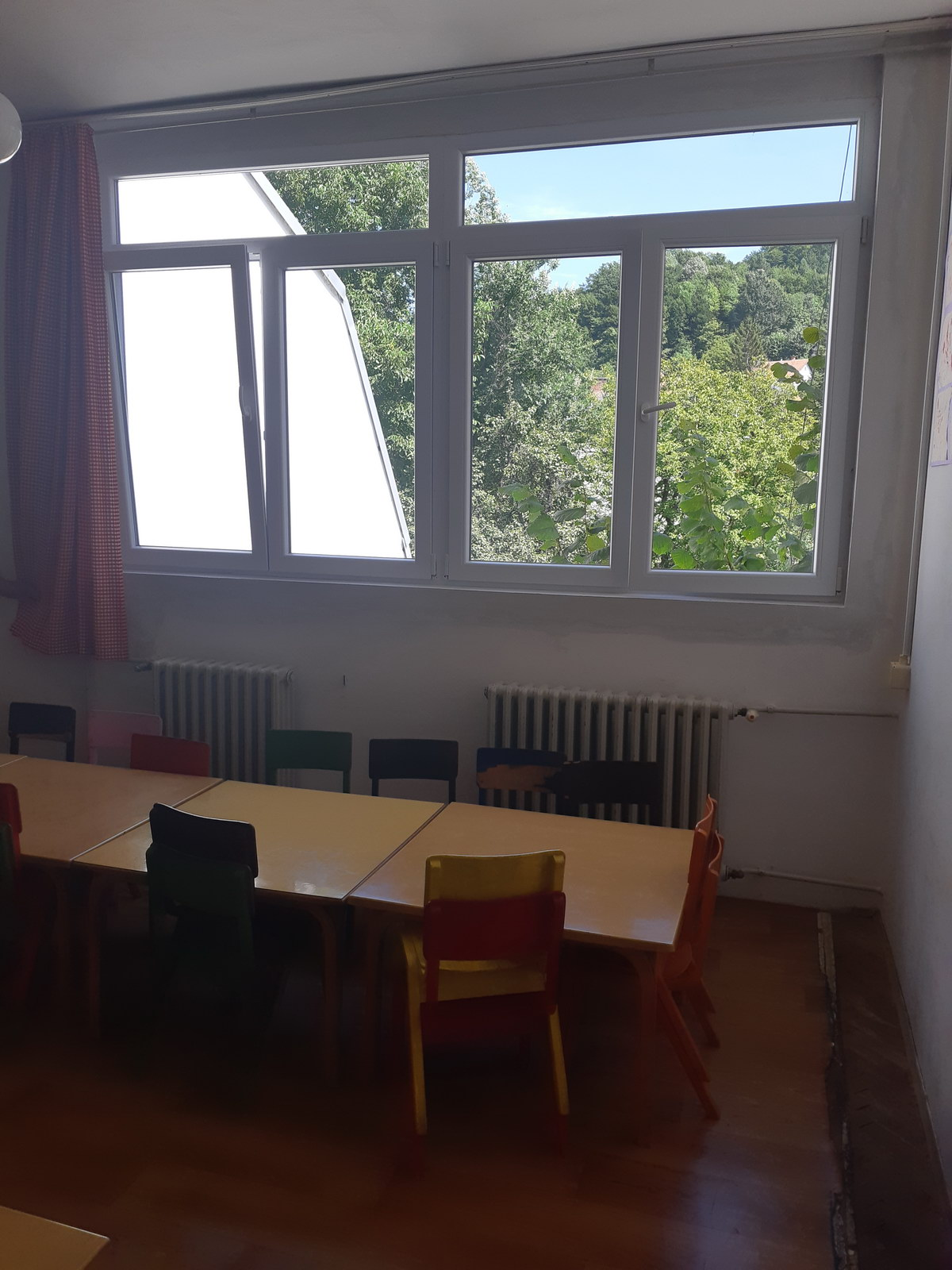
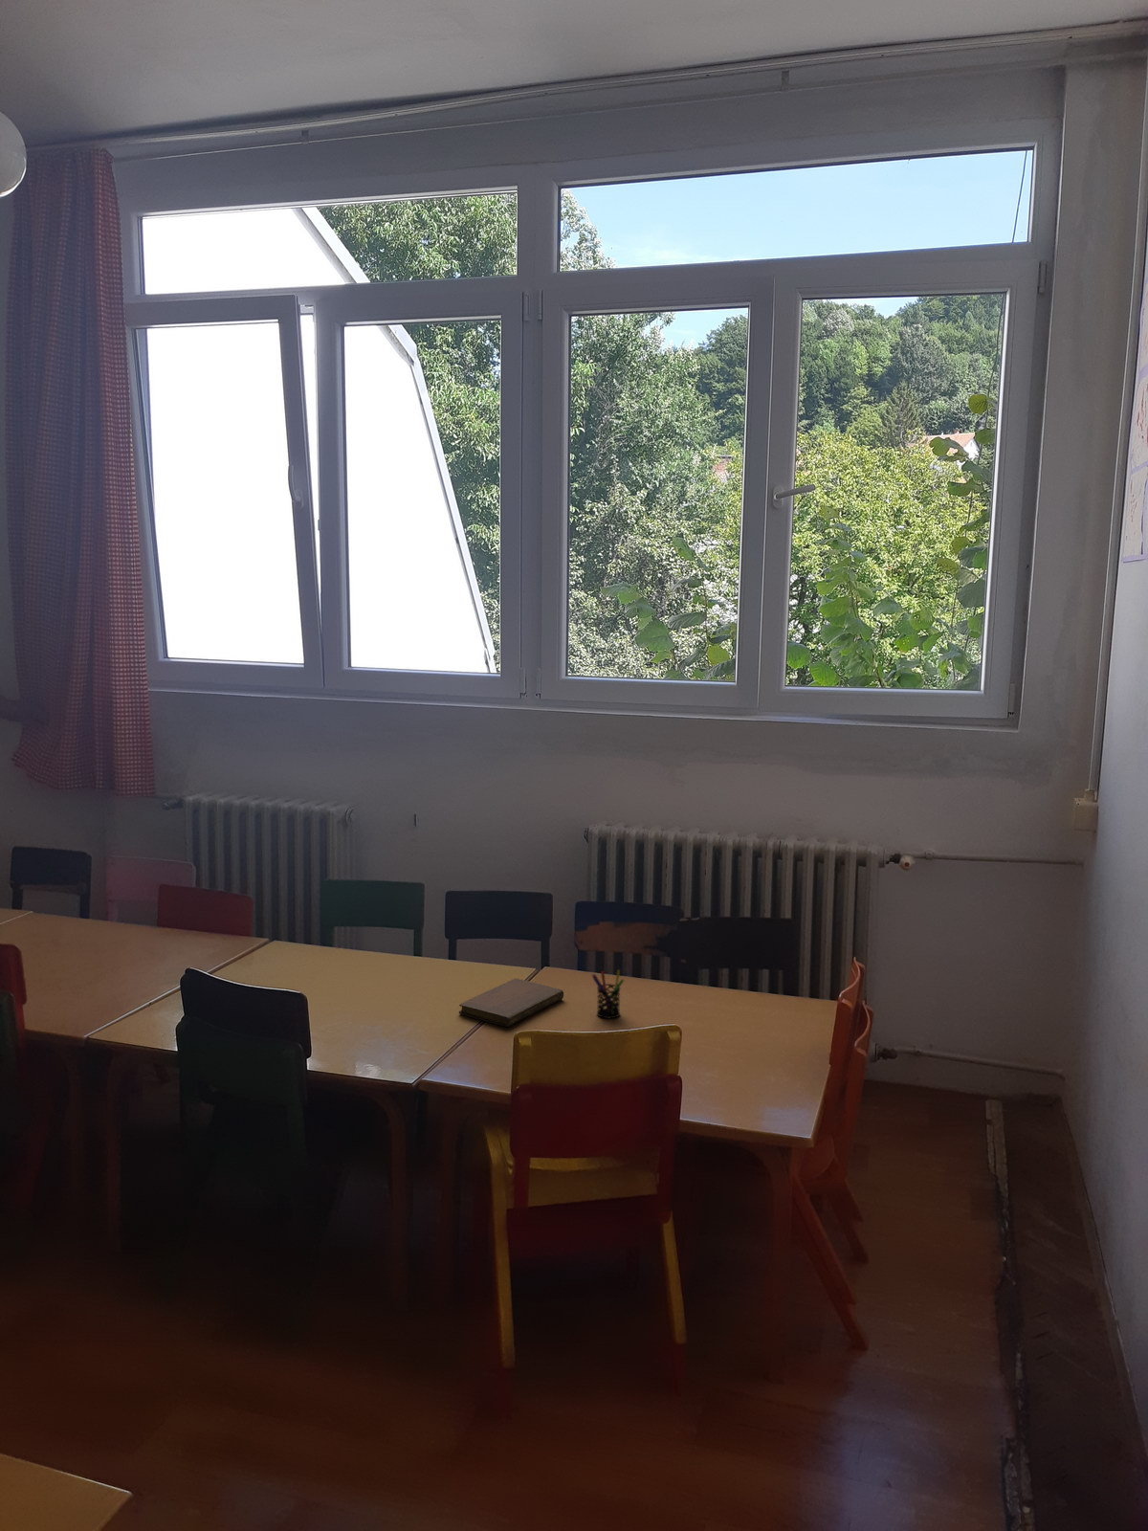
+ notebook [458,978,564,1027]
+ pen holder [591,968,625,1019]
